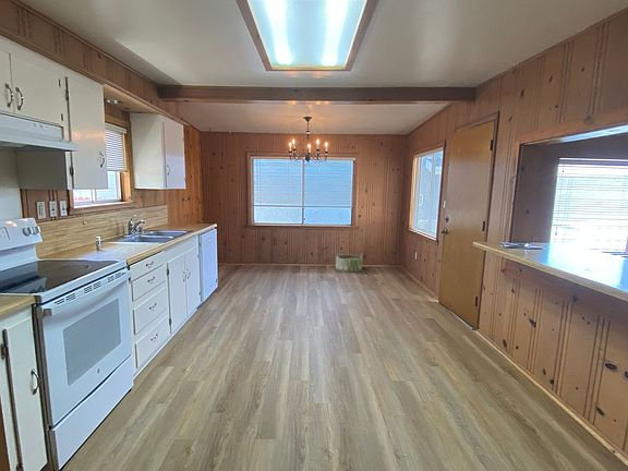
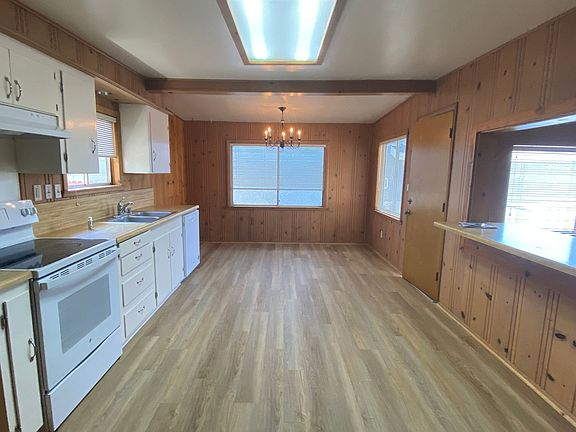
- basket [335,252,364,273]
